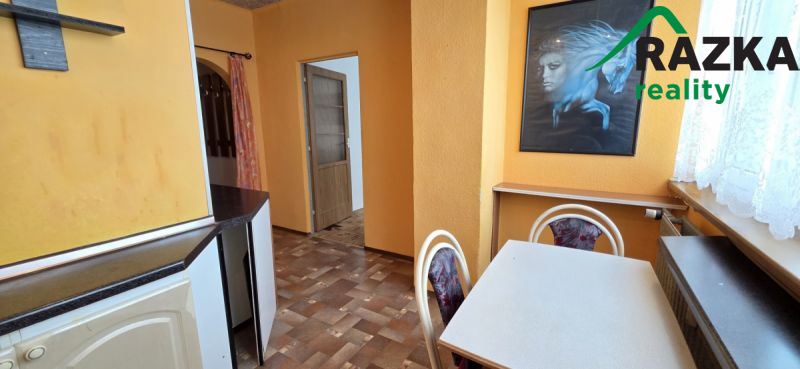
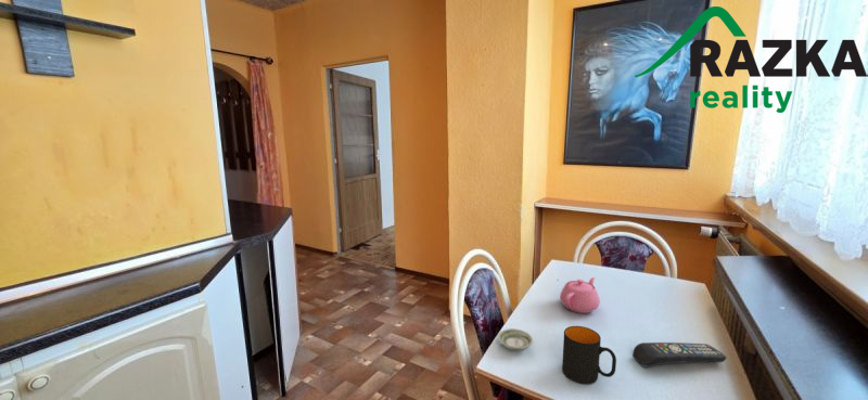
+ teapot [559,276,601,314]
+ remote control [631,341,728,367]
+ mug [561,325,617,385]
+ saucer [497,327,534,351]
